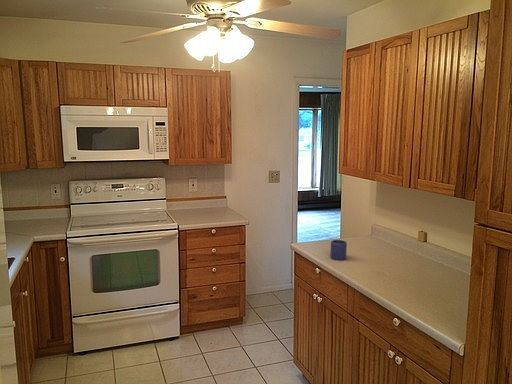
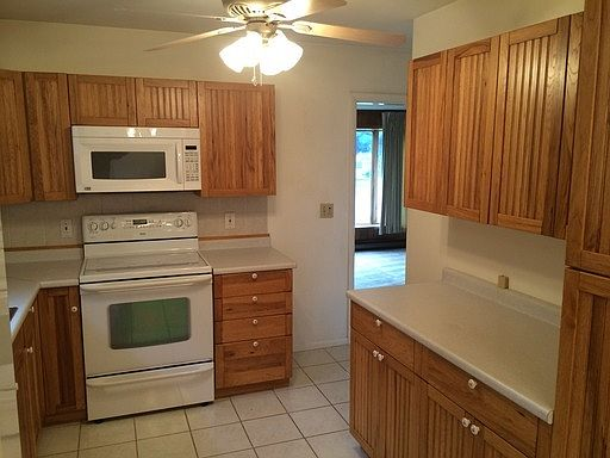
- mug [329,239,348,261]
